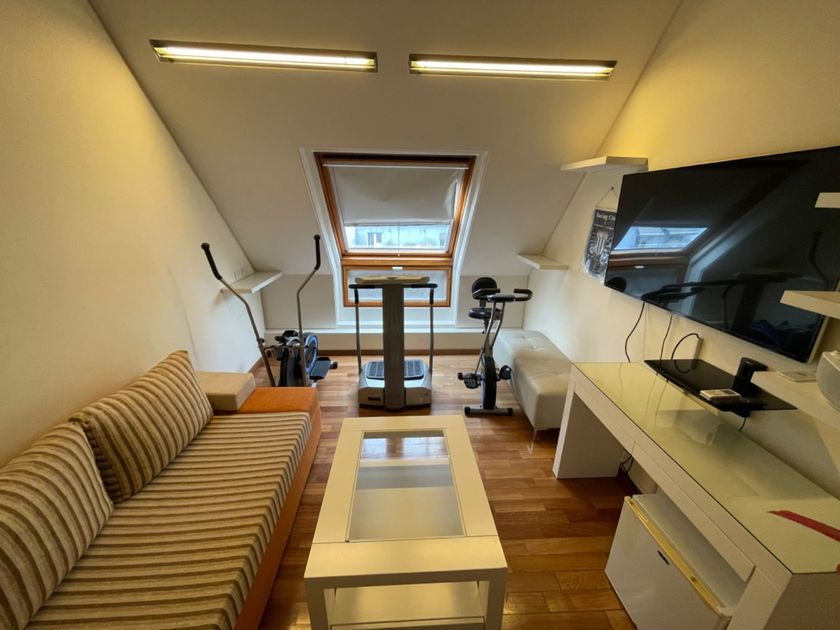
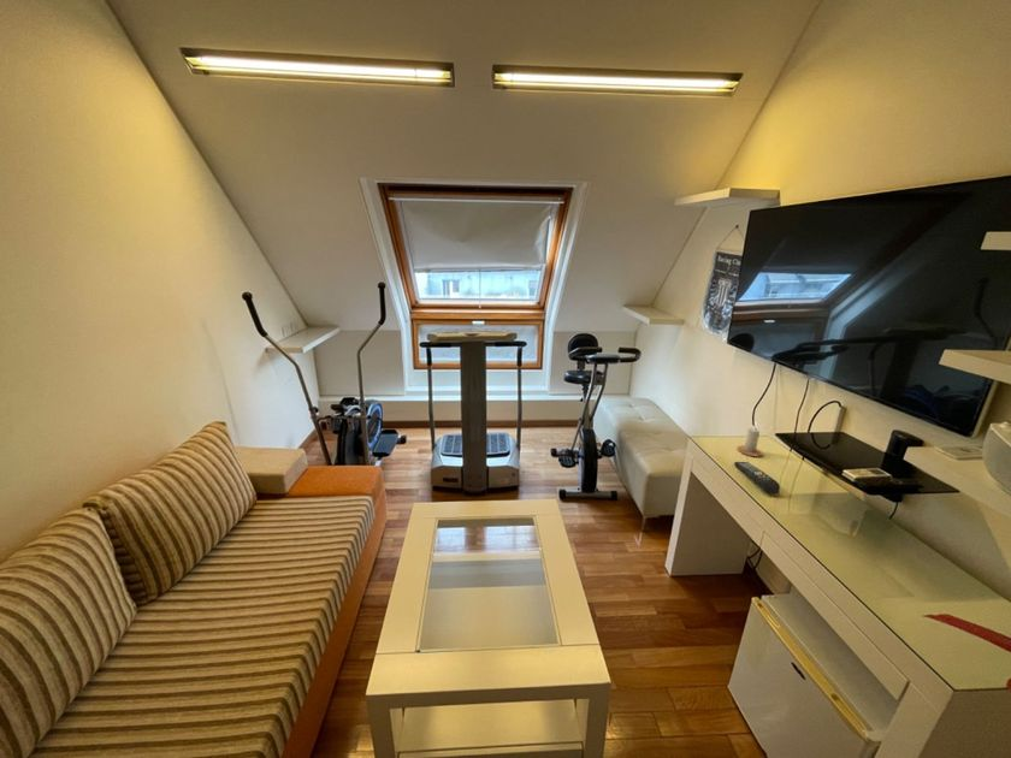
+ candle [735,422,764,457]
+ remote control [733,461,781,495]
